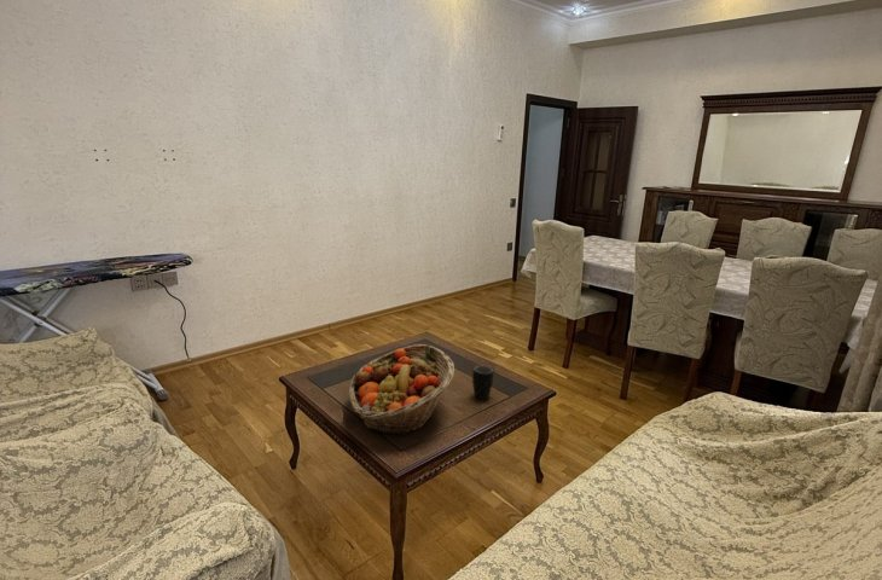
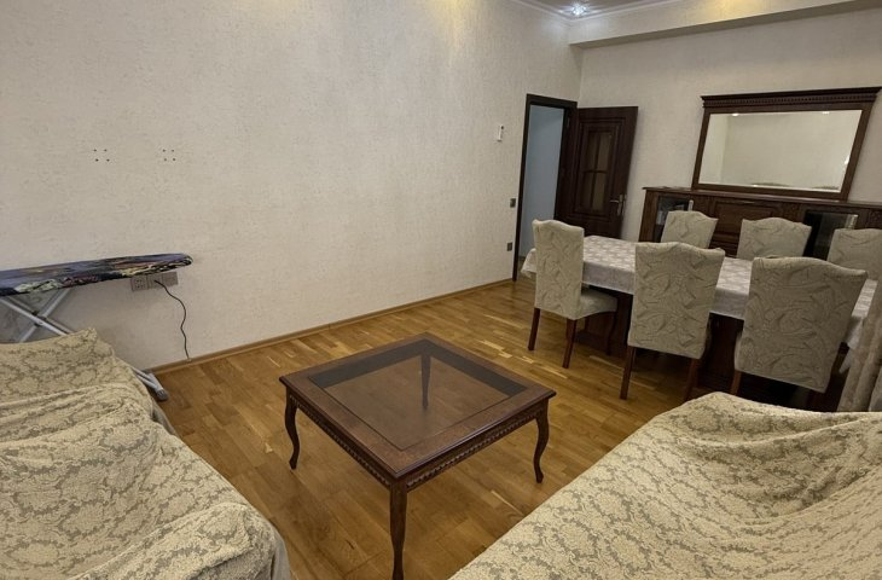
- mug [471,364,494,400]
- fruit basket [348,343,455,436]
